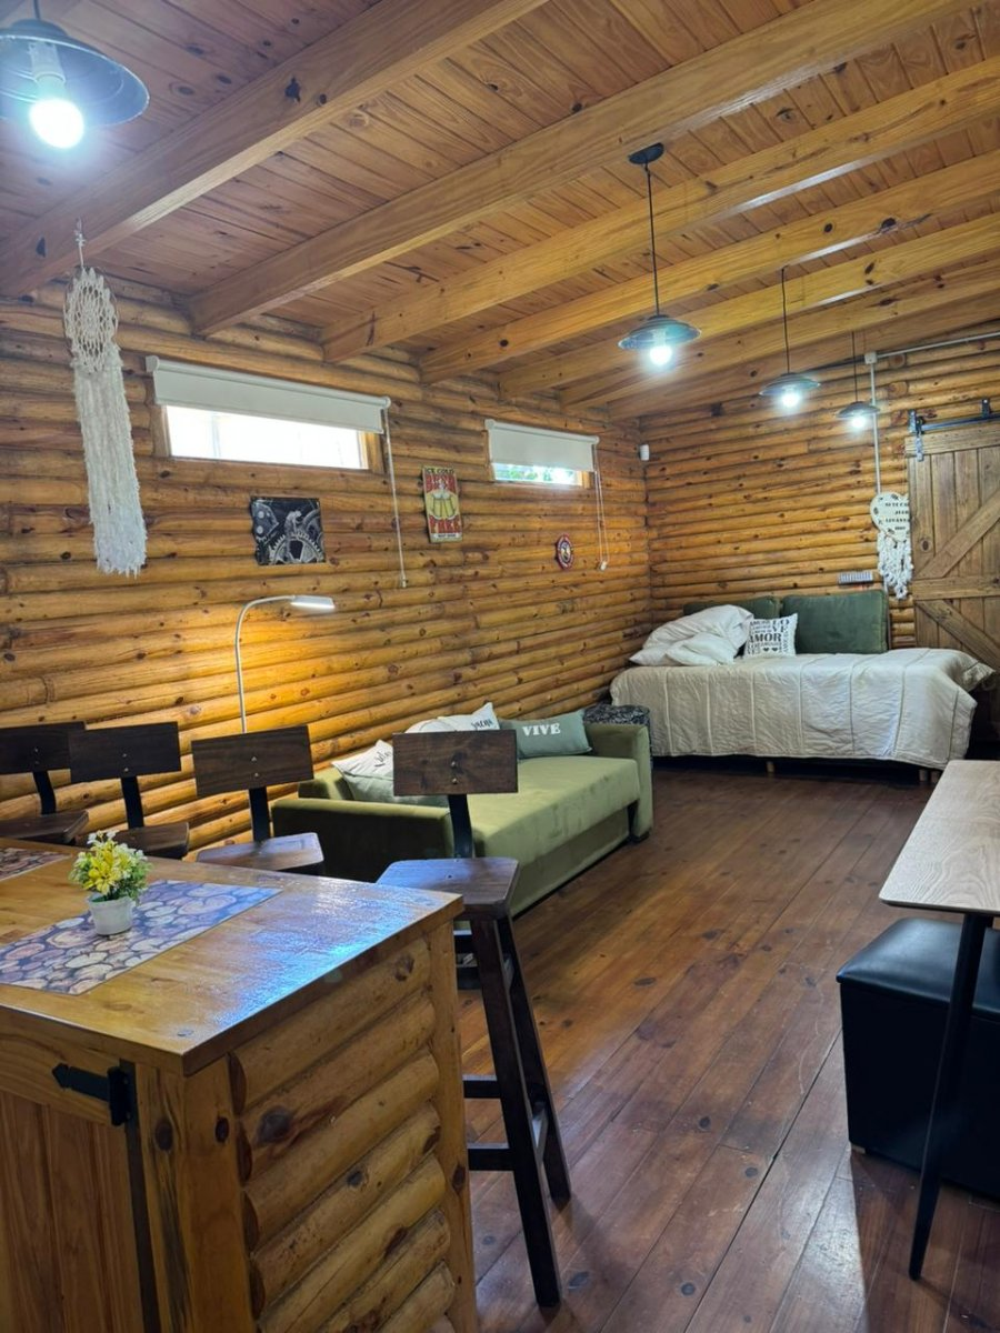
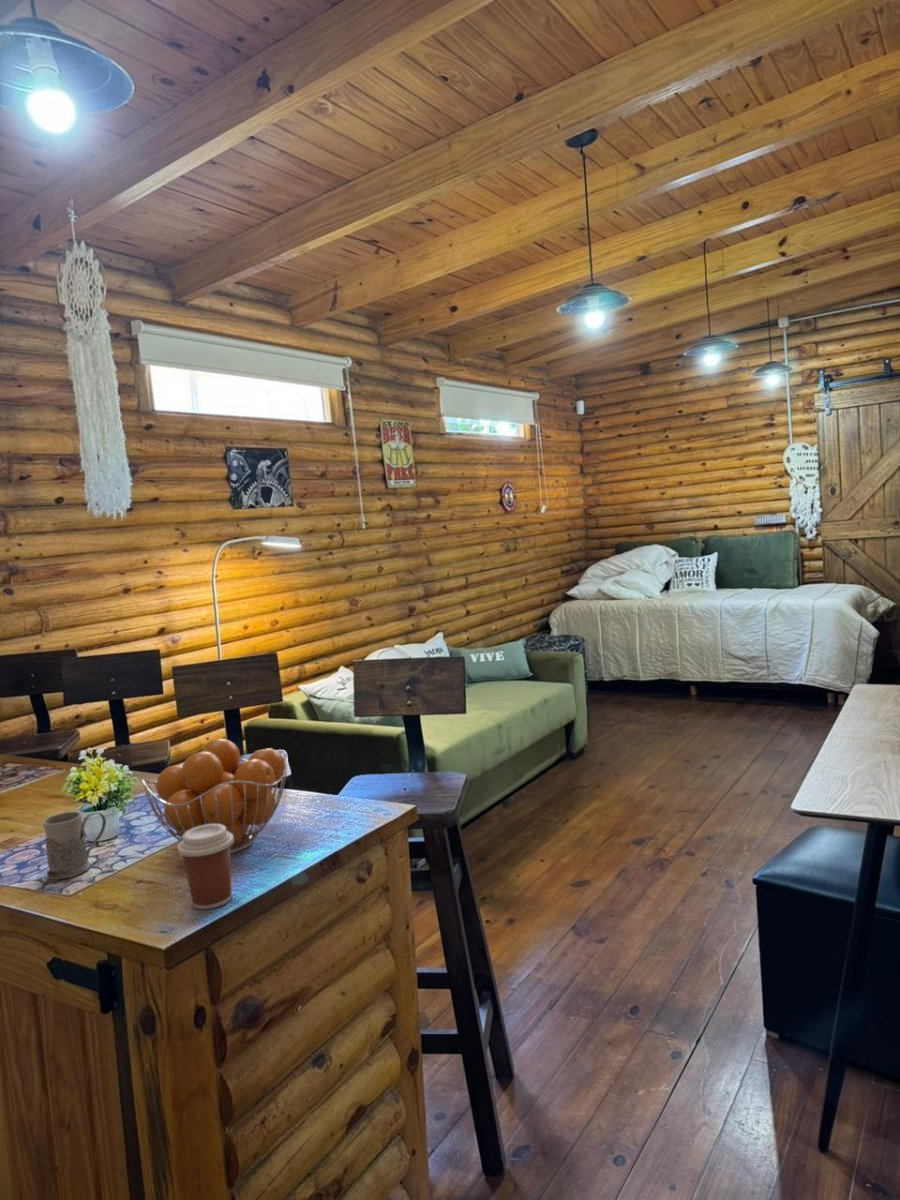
+ mug [42,811,107,881]
+ fruit basket [140,737,289,855]
+ coffee cup [177,824,234,910]
